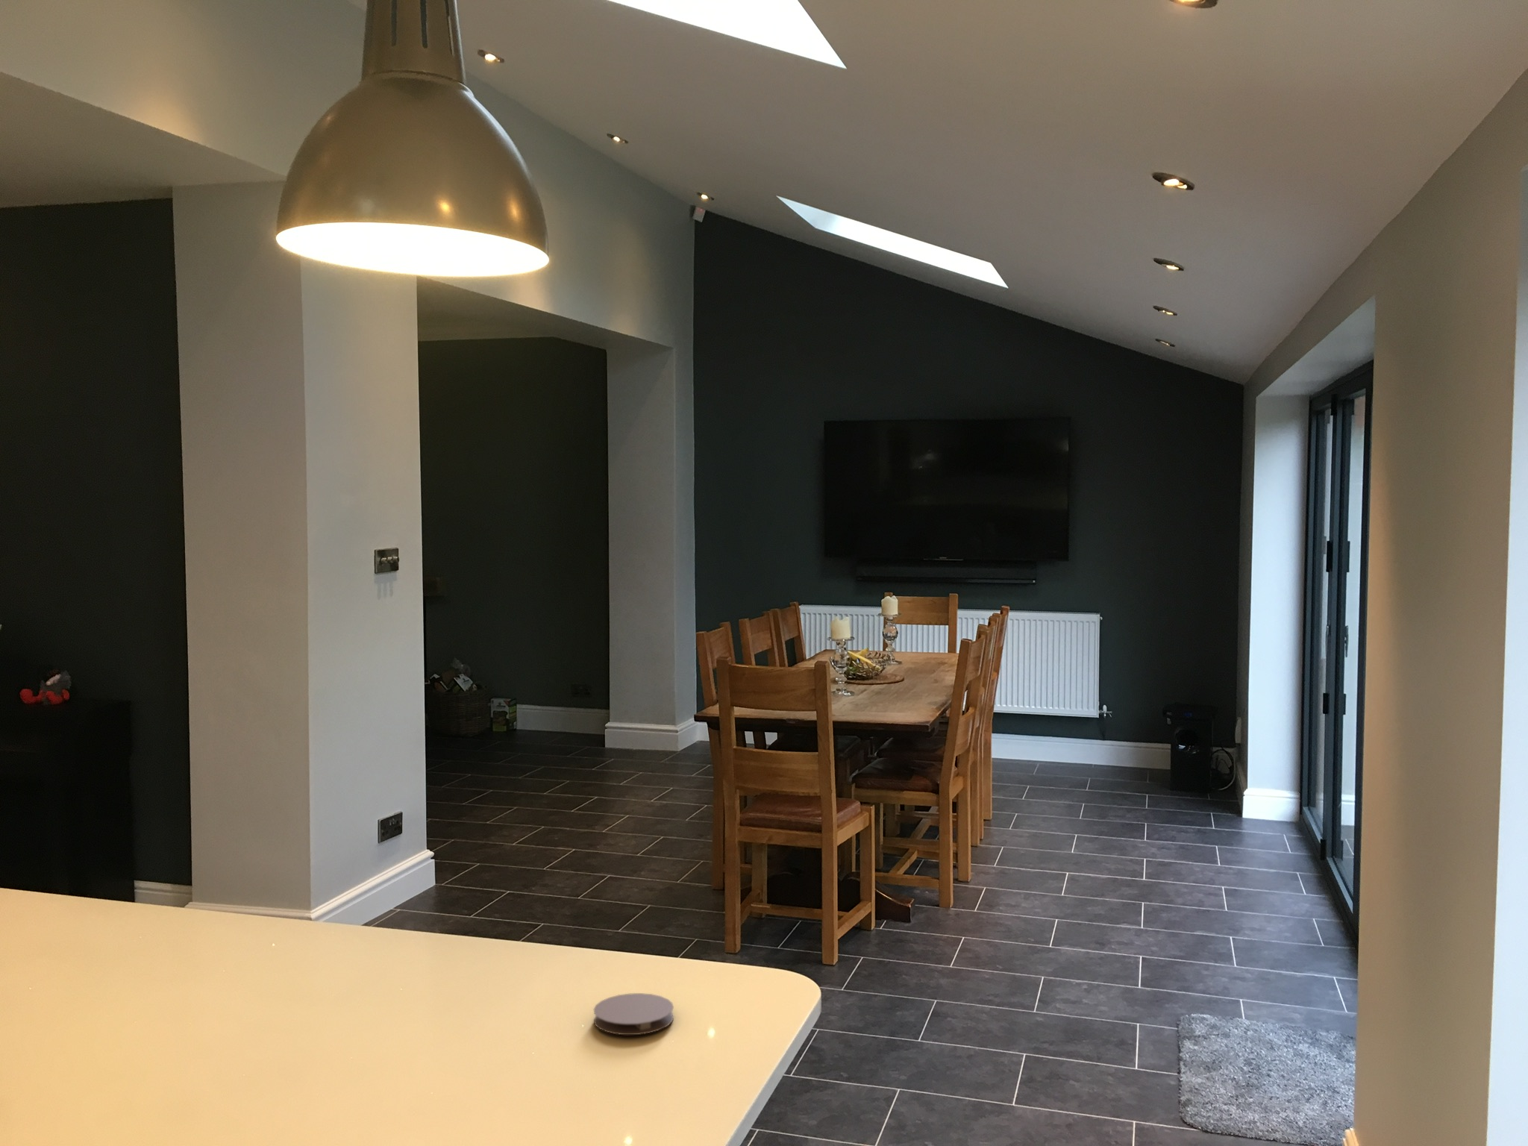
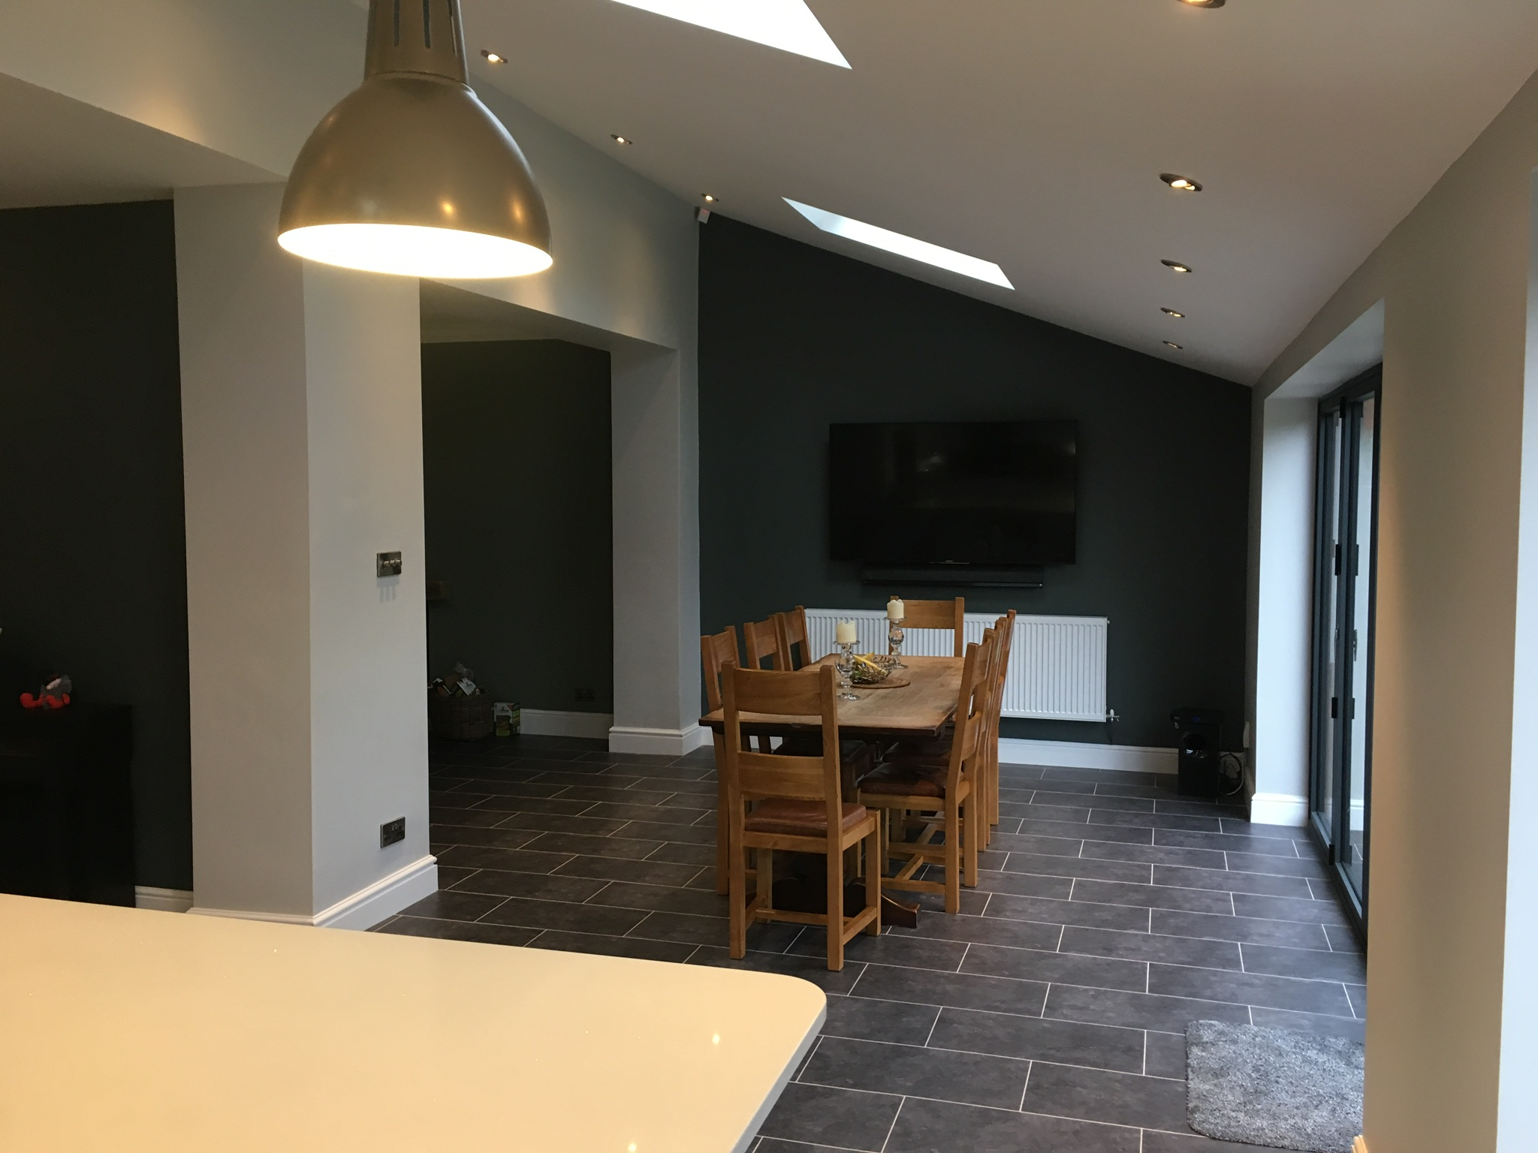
- coaster [593,992,675,1035]
